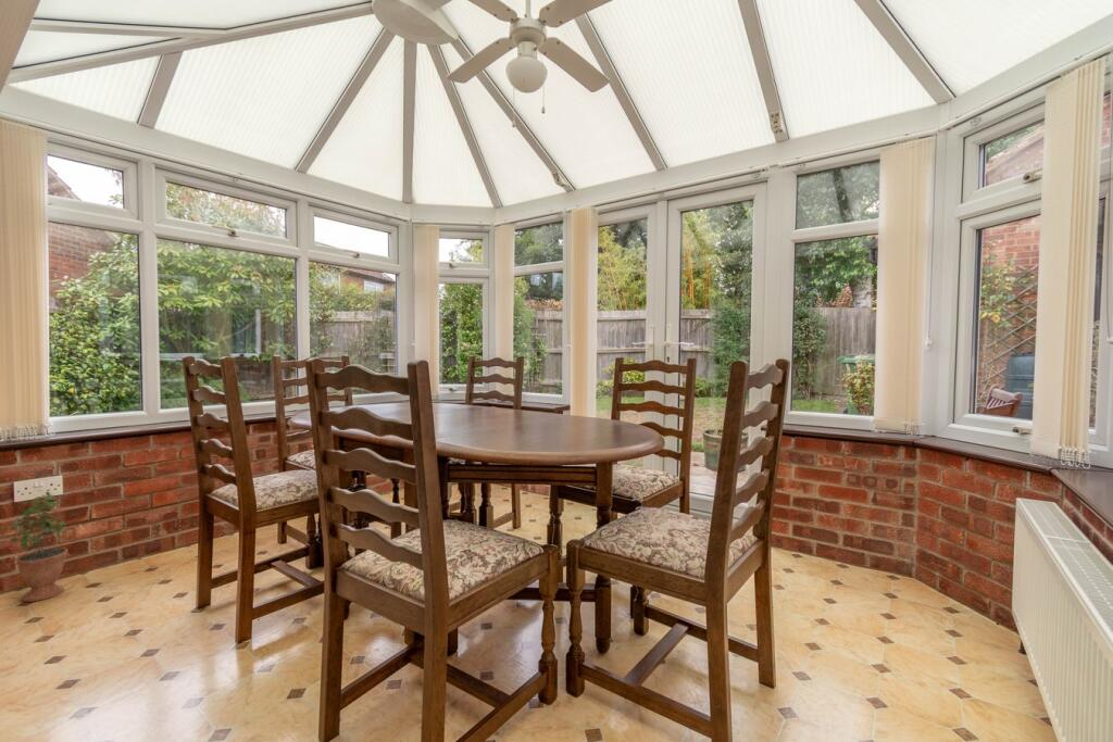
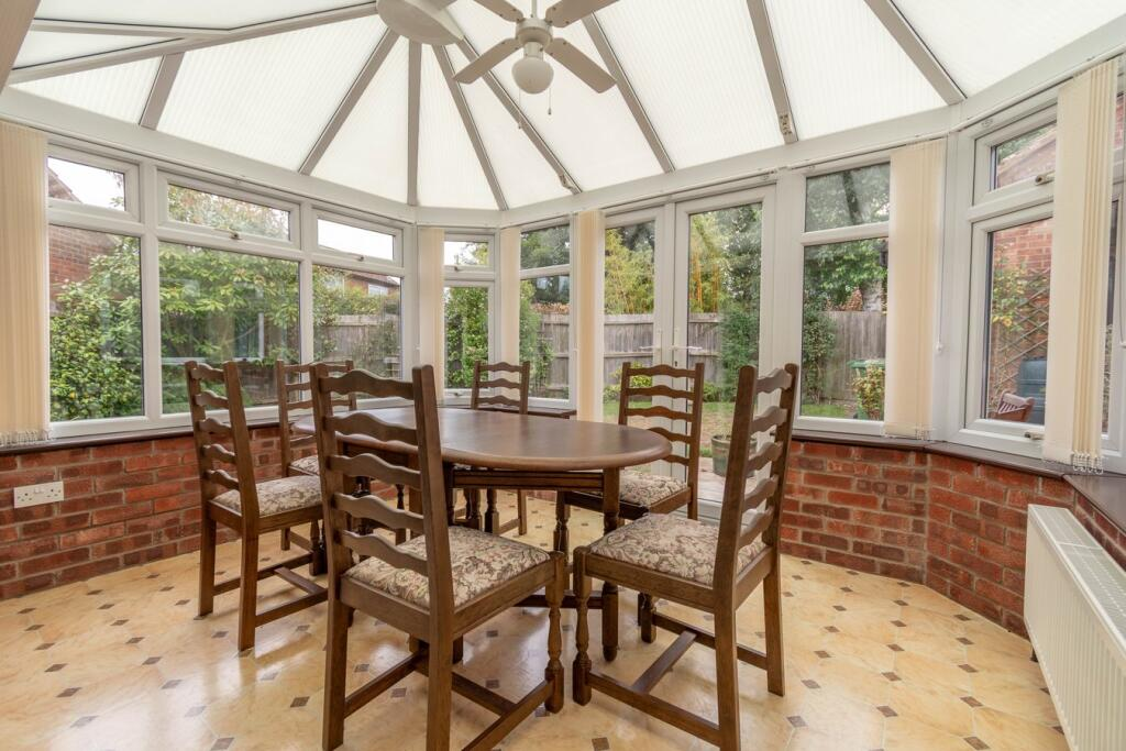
- potted plant [2,489,70,603]
